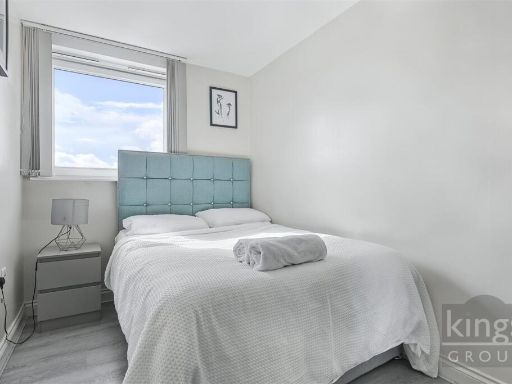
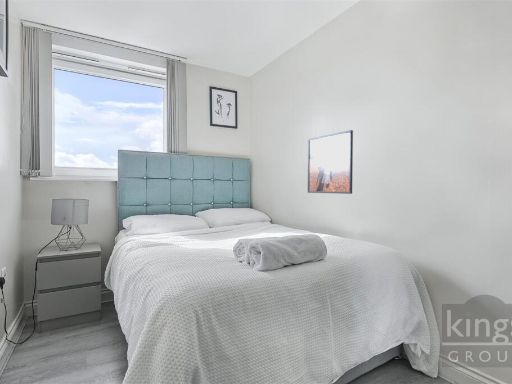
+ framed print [307,129,354,195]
